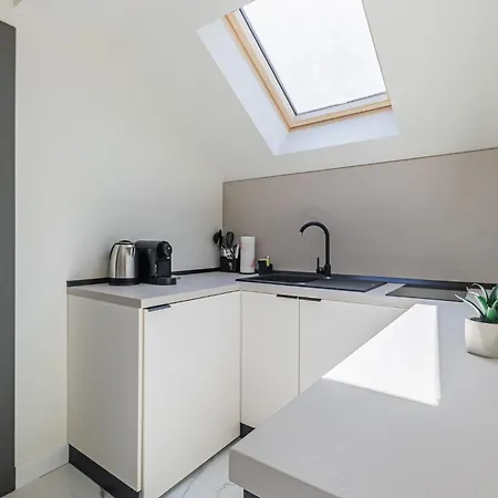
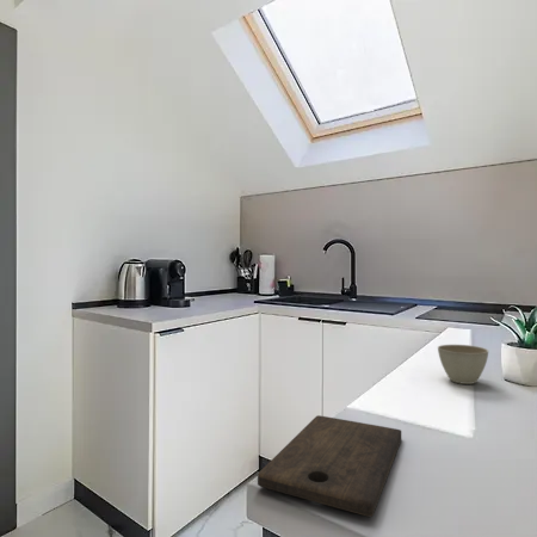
+ cutting board [257,414,402,518]
+ flower pot [437,344,489,385]
